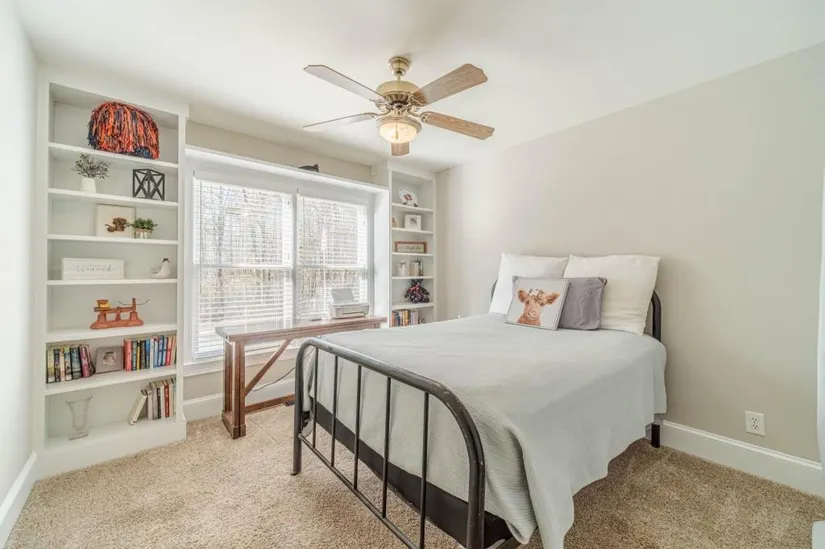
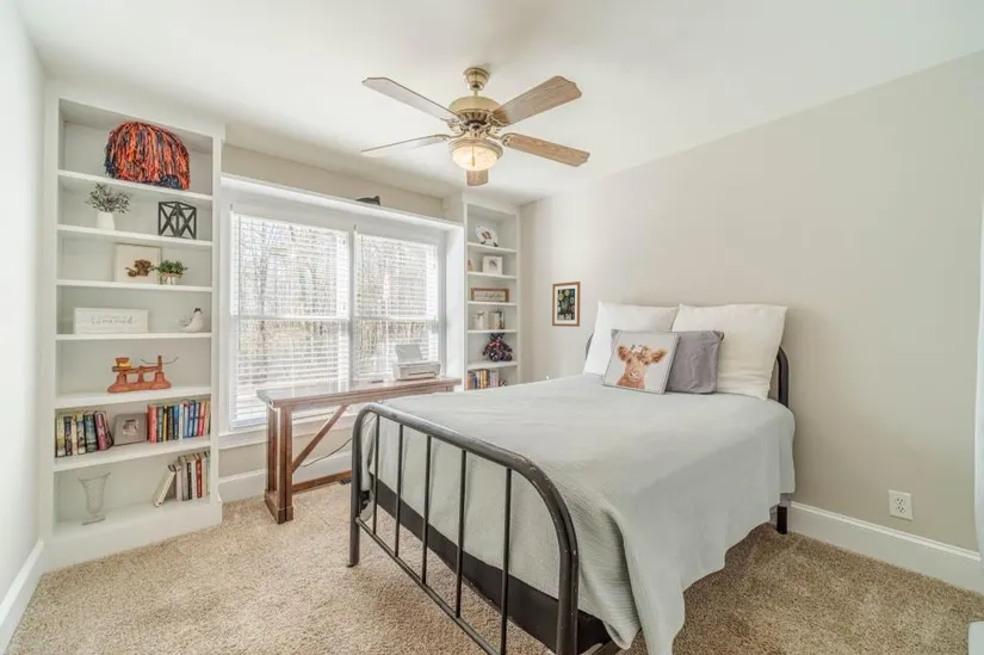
+ wall art [551,280,581,328]
